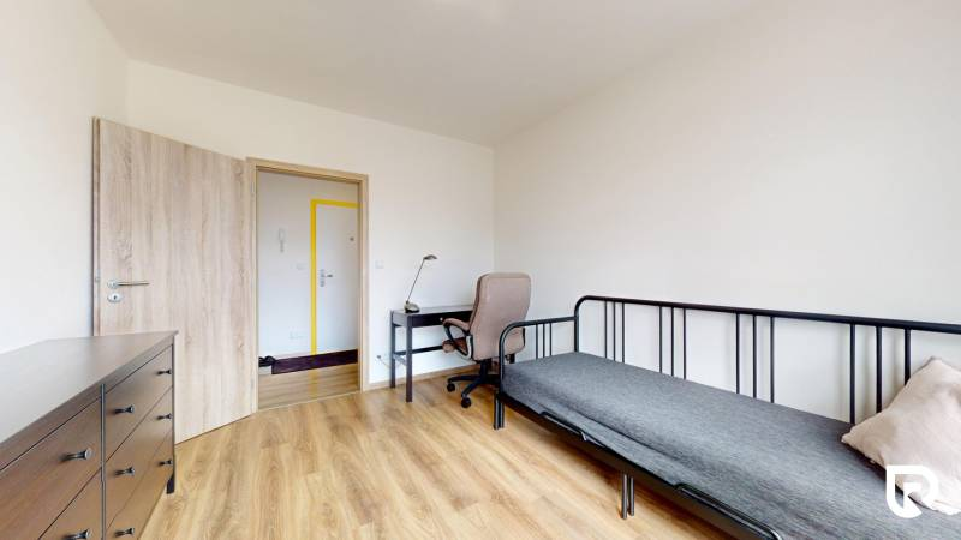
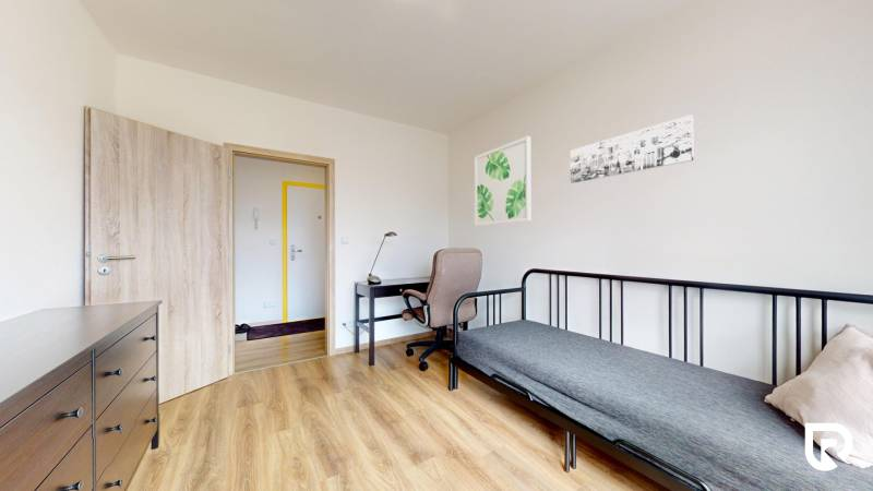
+ wall art [570,113,694,184]
+ wall art [474,135,531,227]
